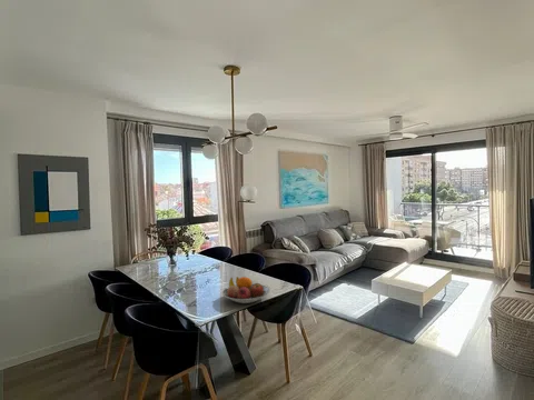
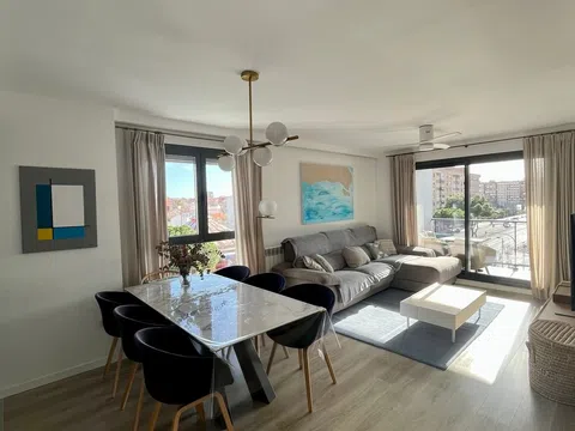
- fruit bowl [221,276,271,304]
